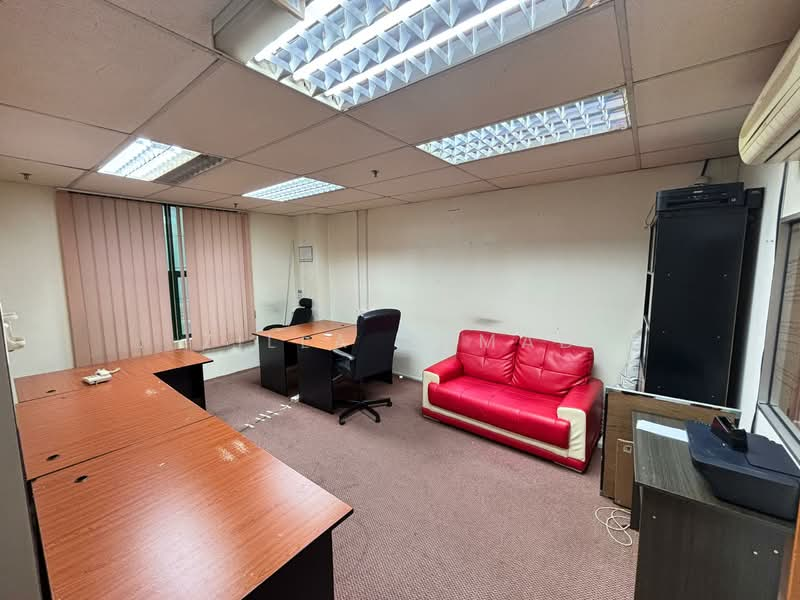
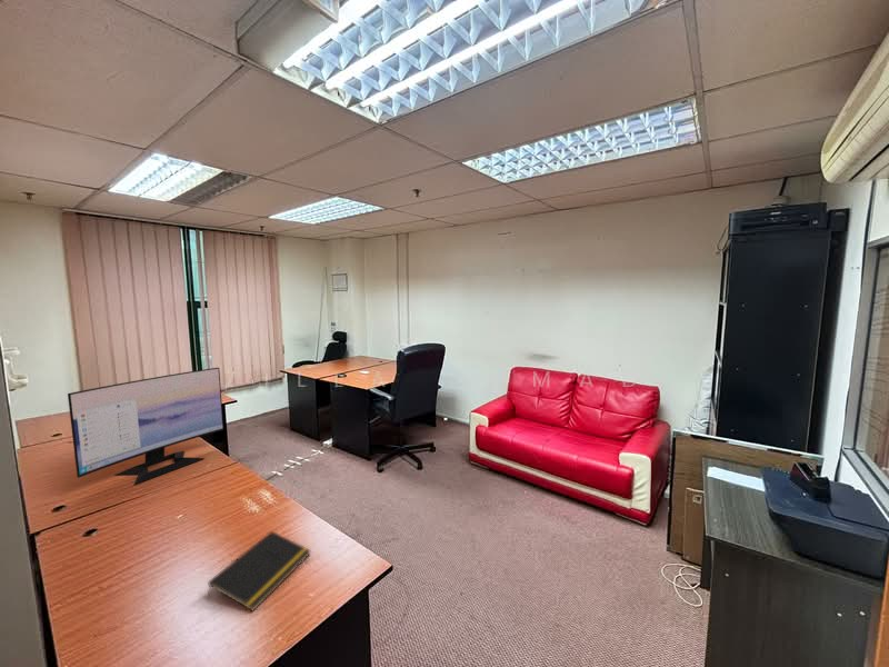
+ notepad [207,530,311,613]
+ computer monitor [67,367,224,486]
